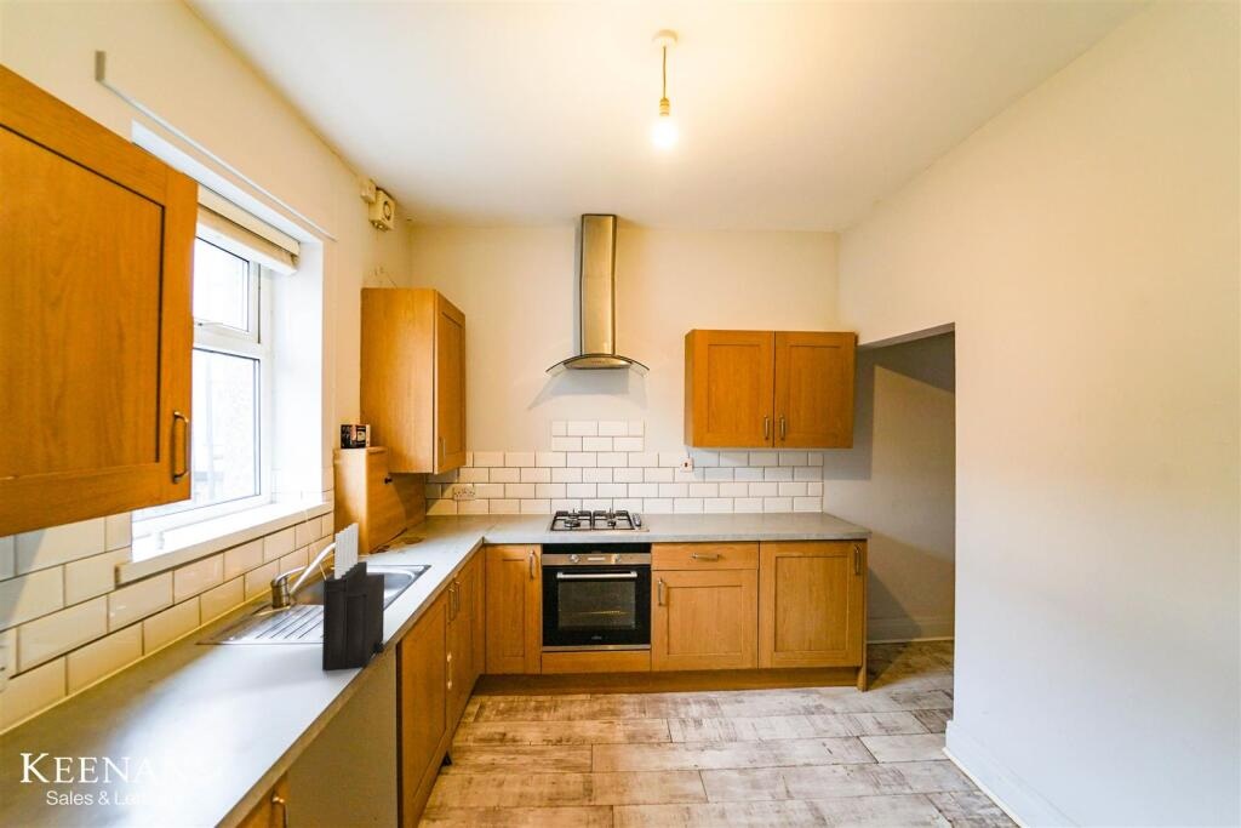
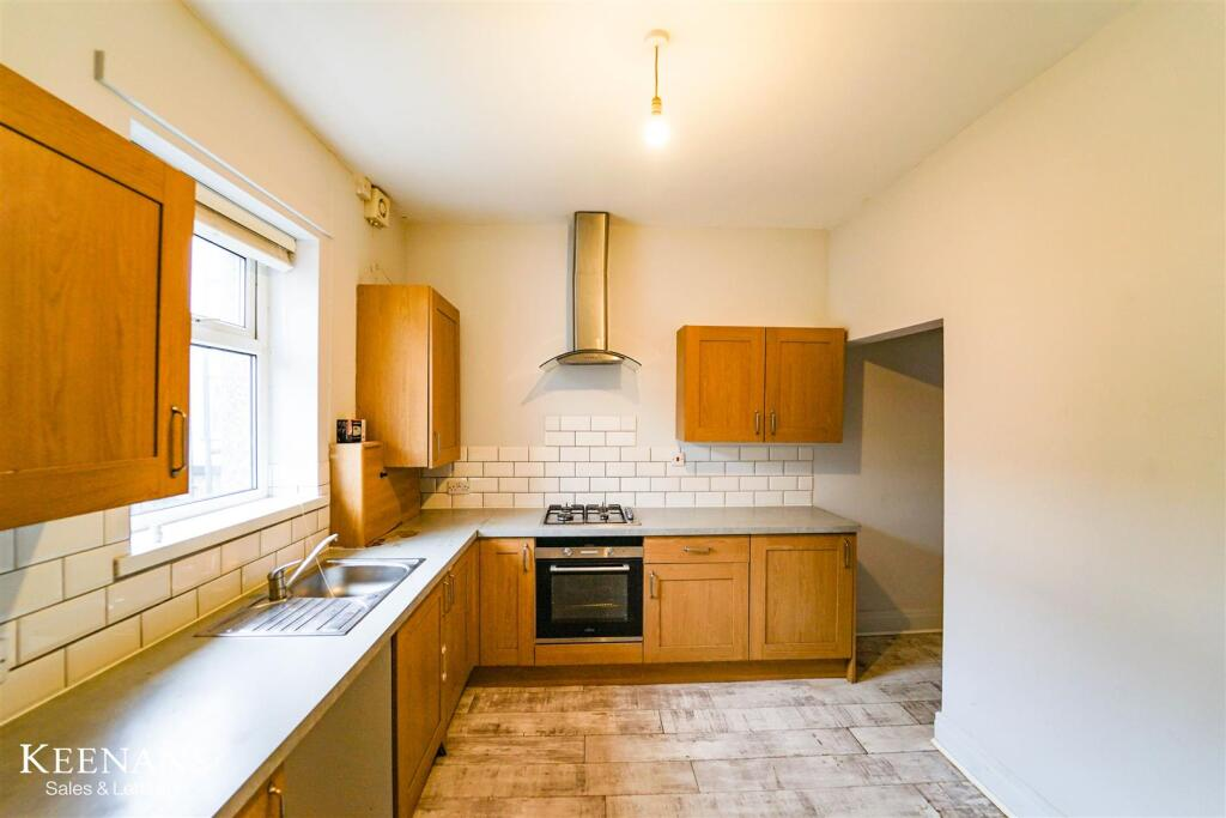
- knife block [321,523,385,672]
